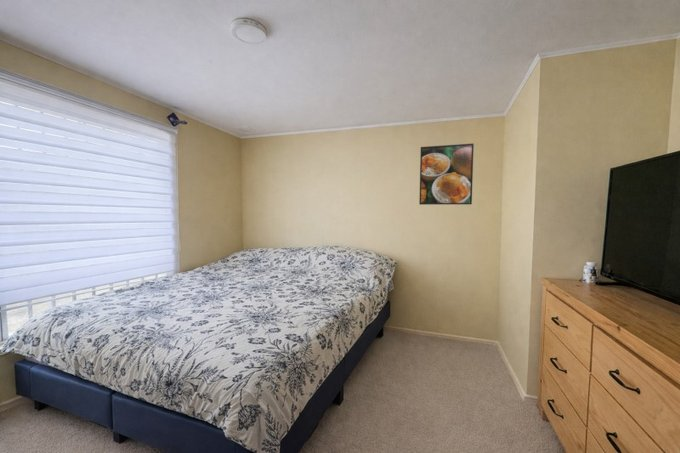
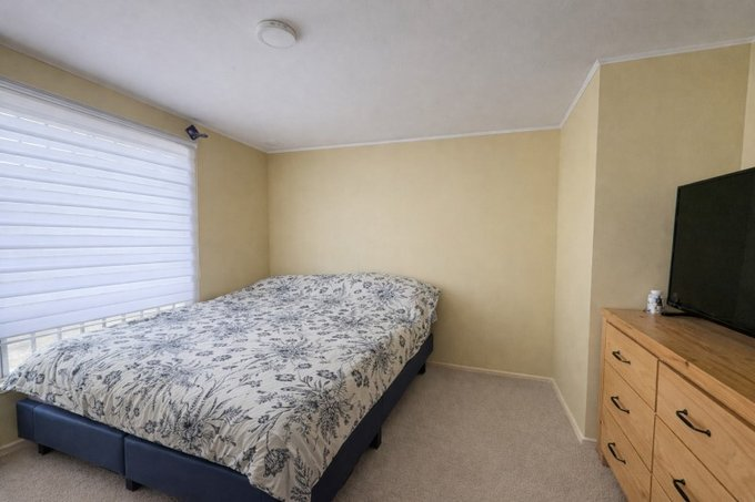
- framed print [418,143,475,206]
